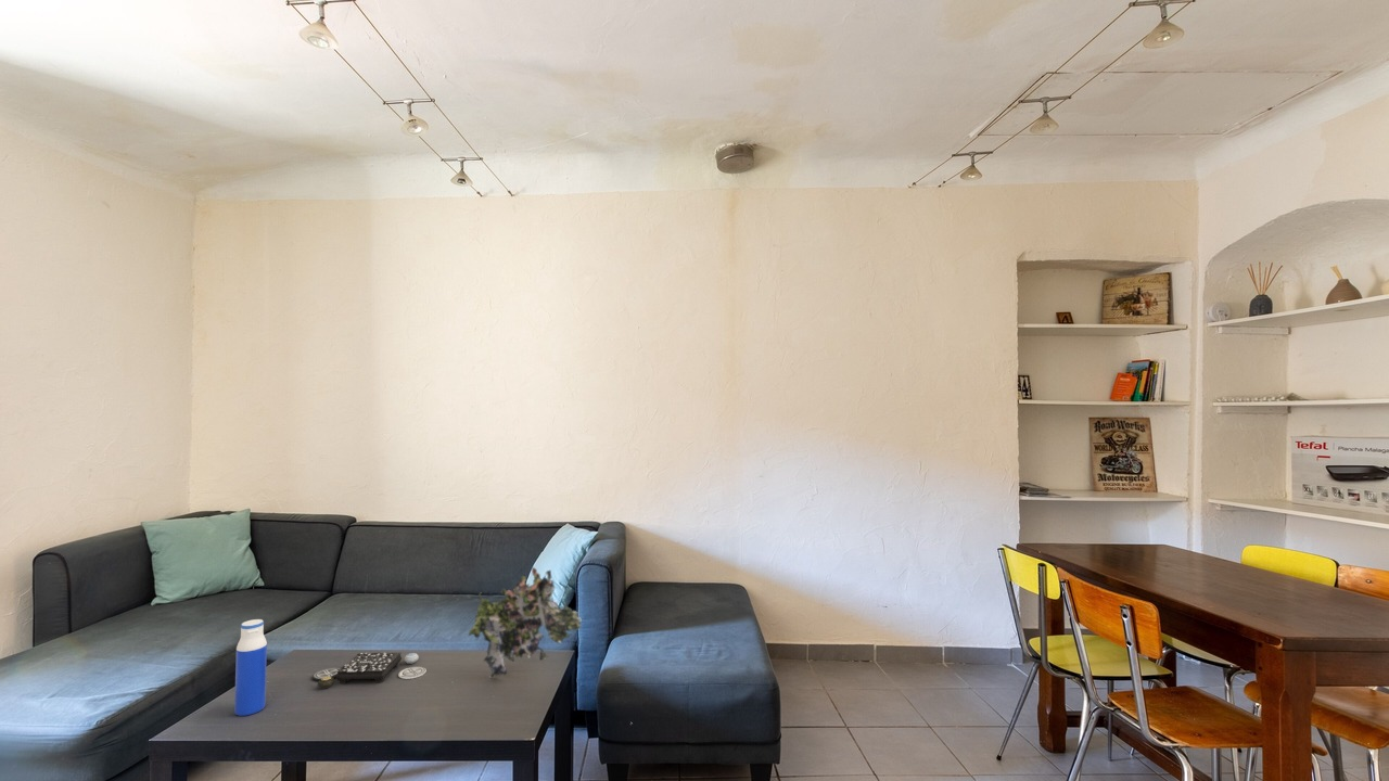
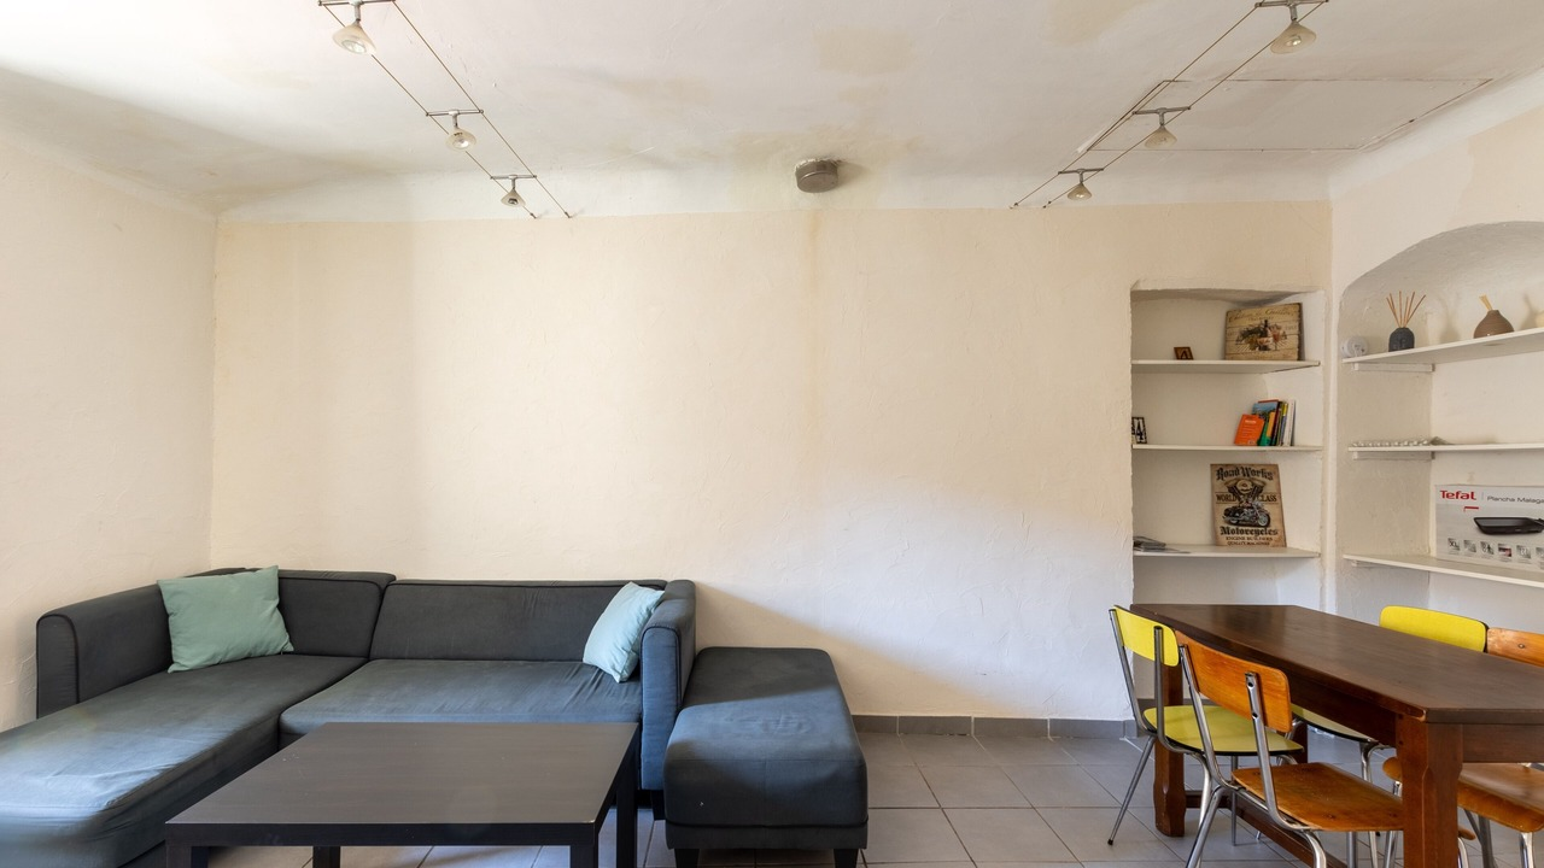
- plant [468,566,583,679]
- board game [311,652,428,690]
- water bottle [233,618,268,717]
